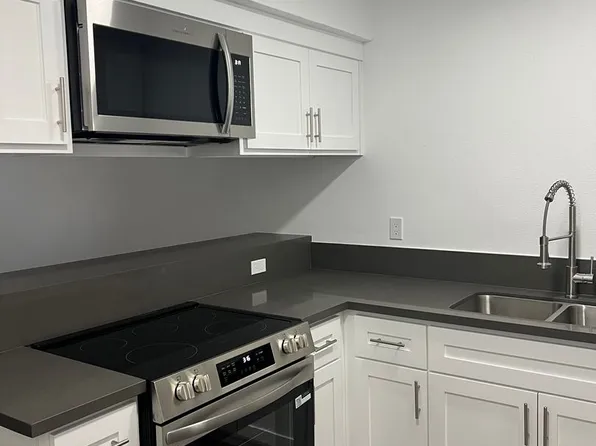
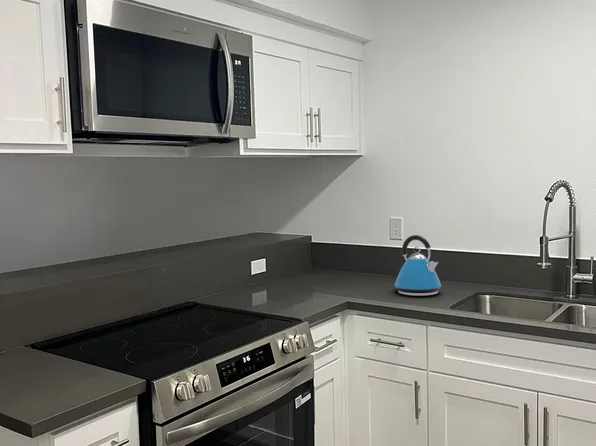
+ kettle [394,234,442,297]
